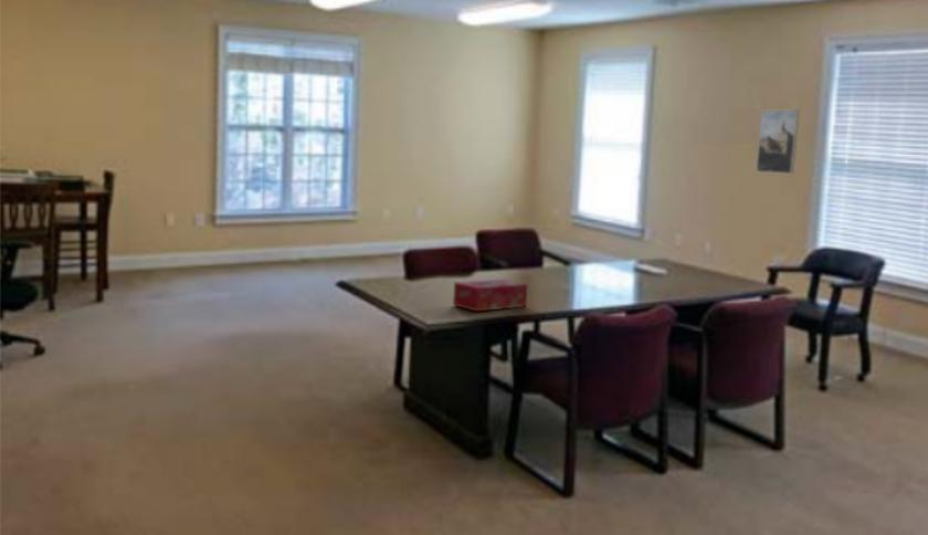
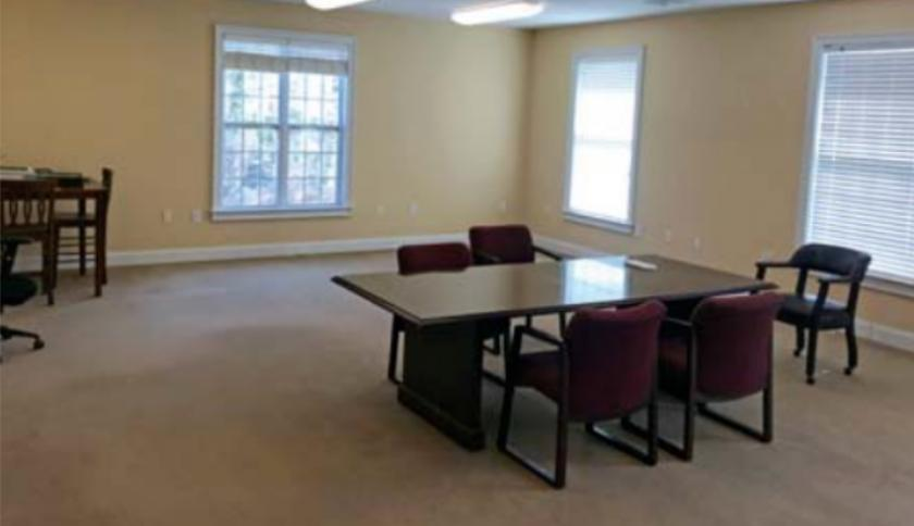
- tissue box [452,279,528,312]
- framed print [756,108,801,175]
